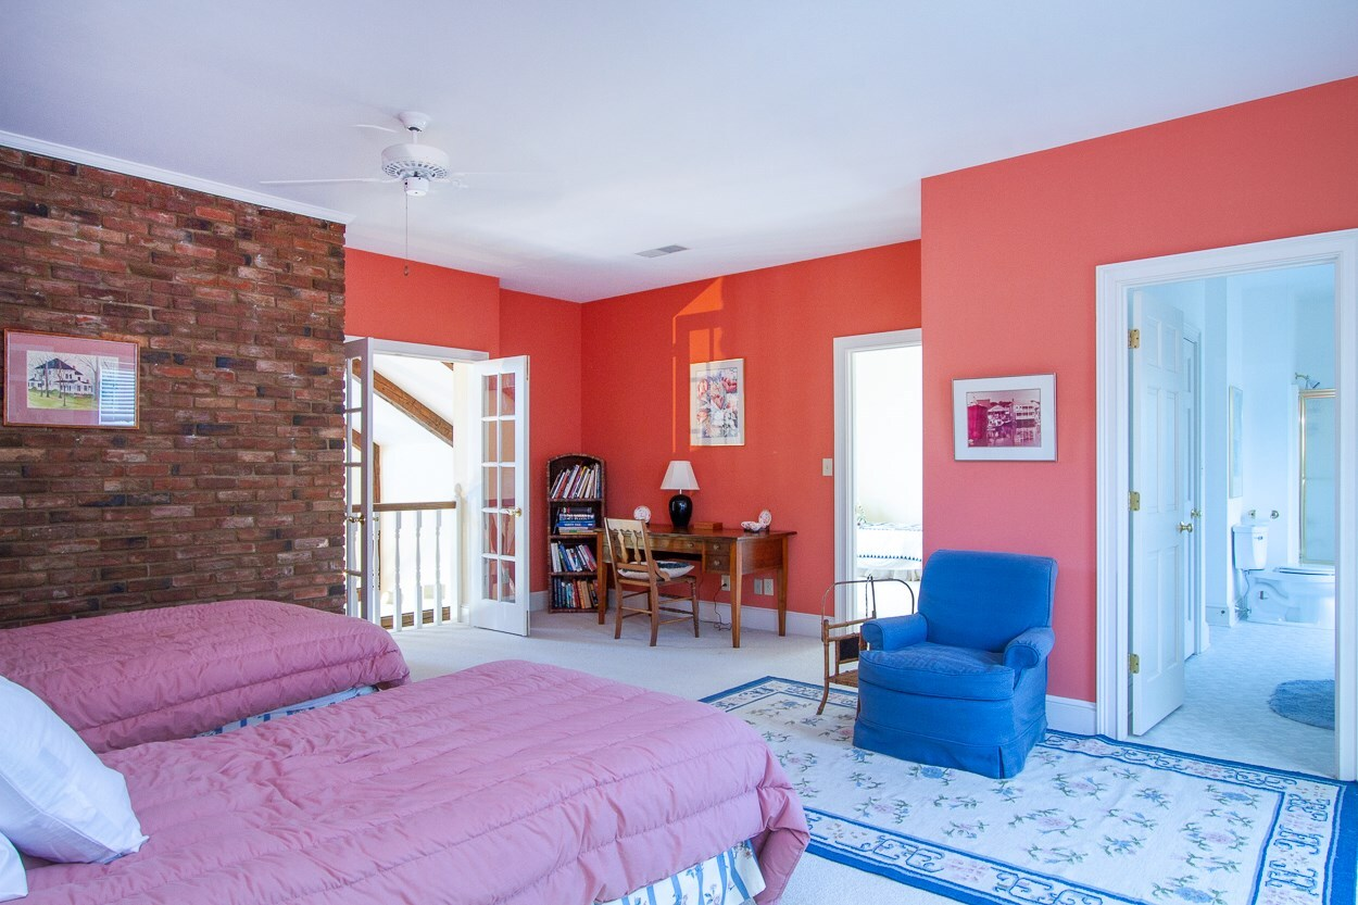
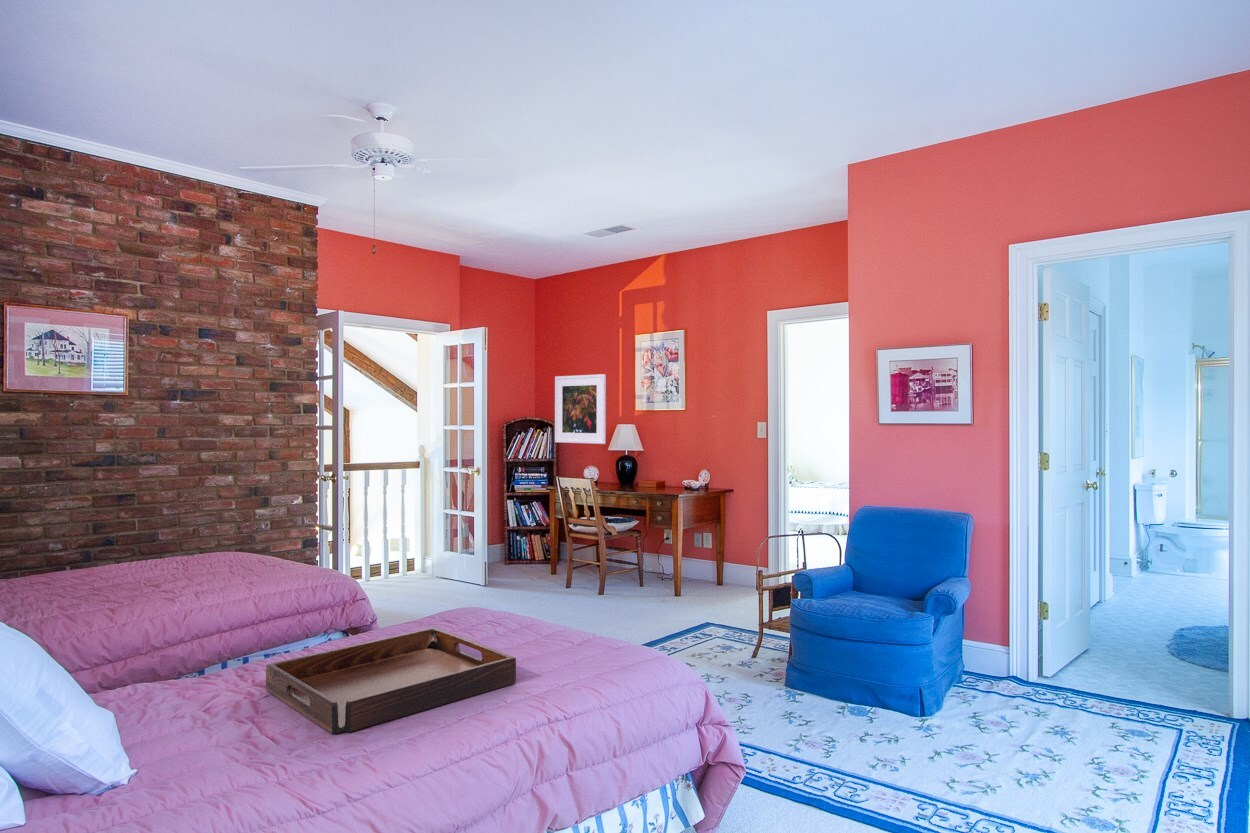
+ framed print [554,373,607,445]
+ serving tray [265,627,517,735]
